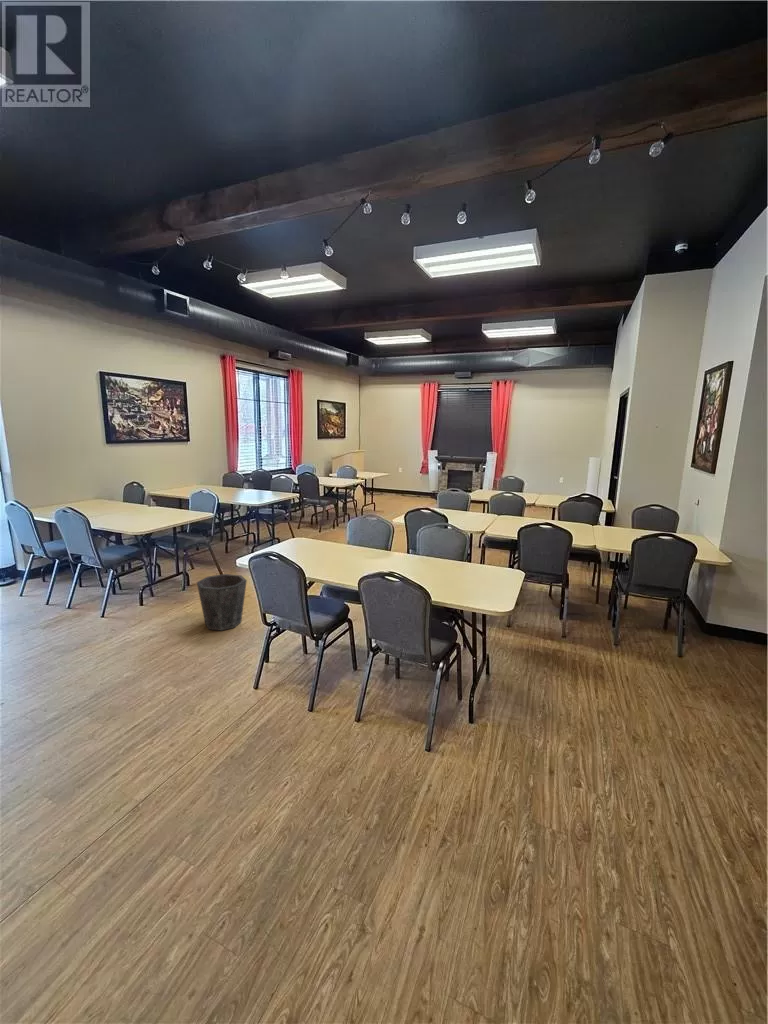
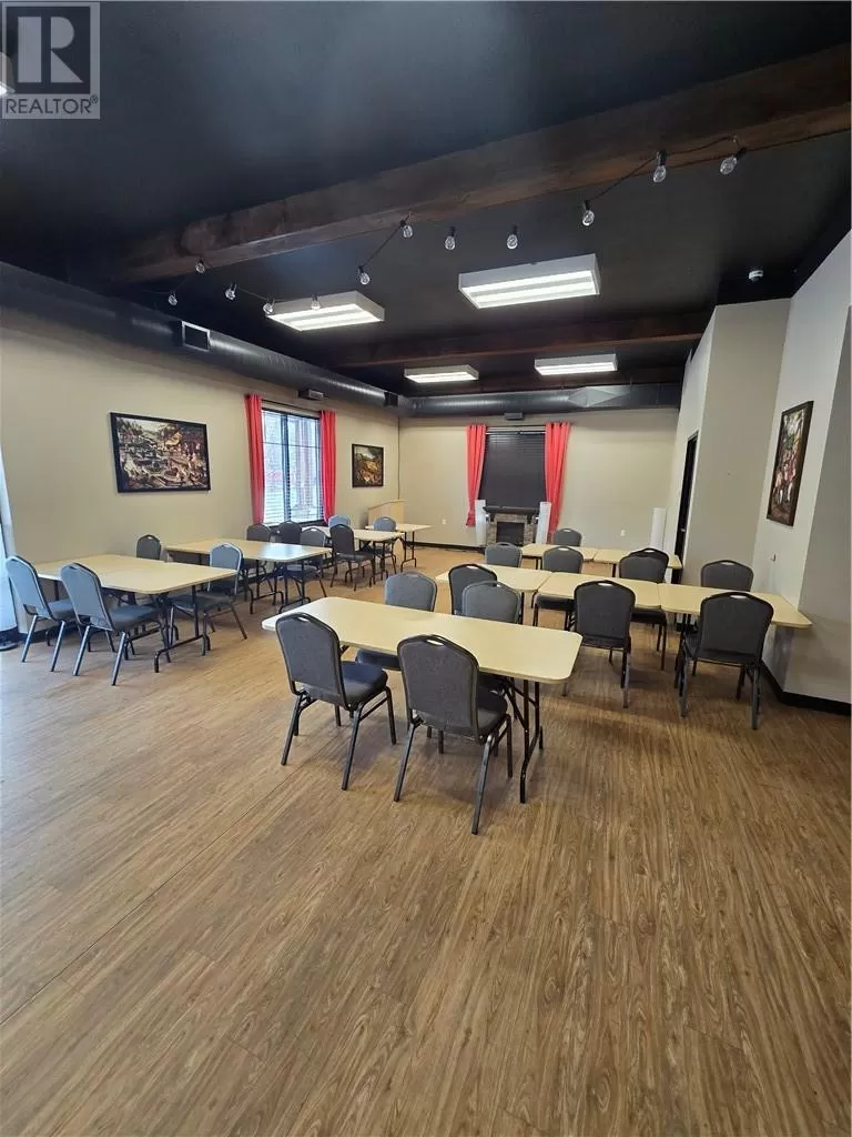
- waste bin [196,573,248,632]
